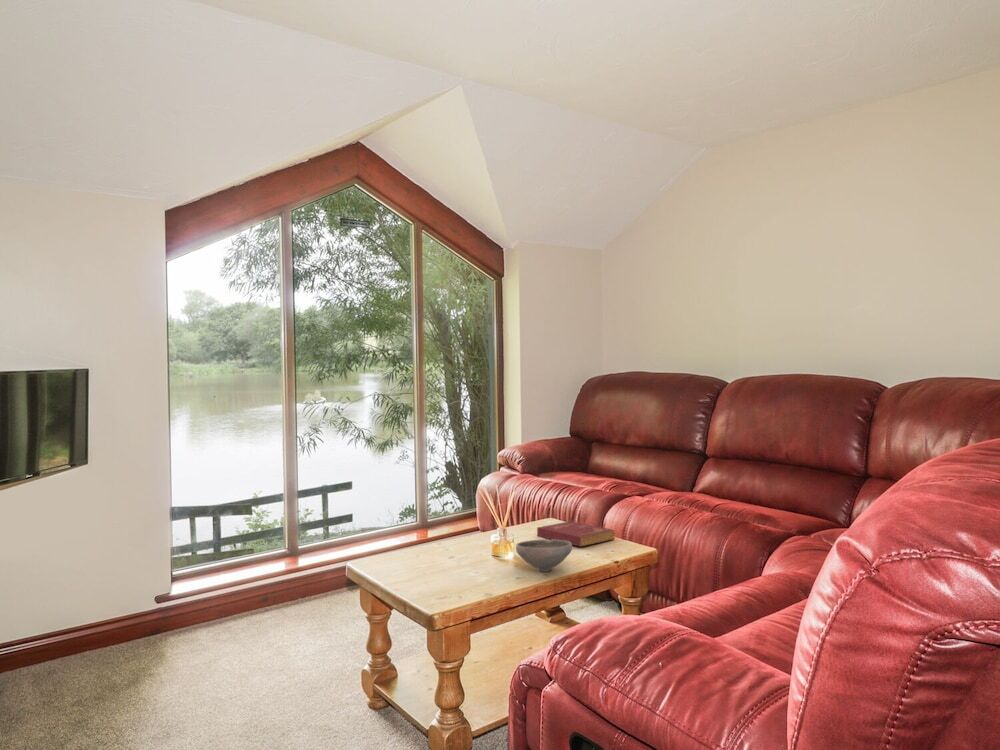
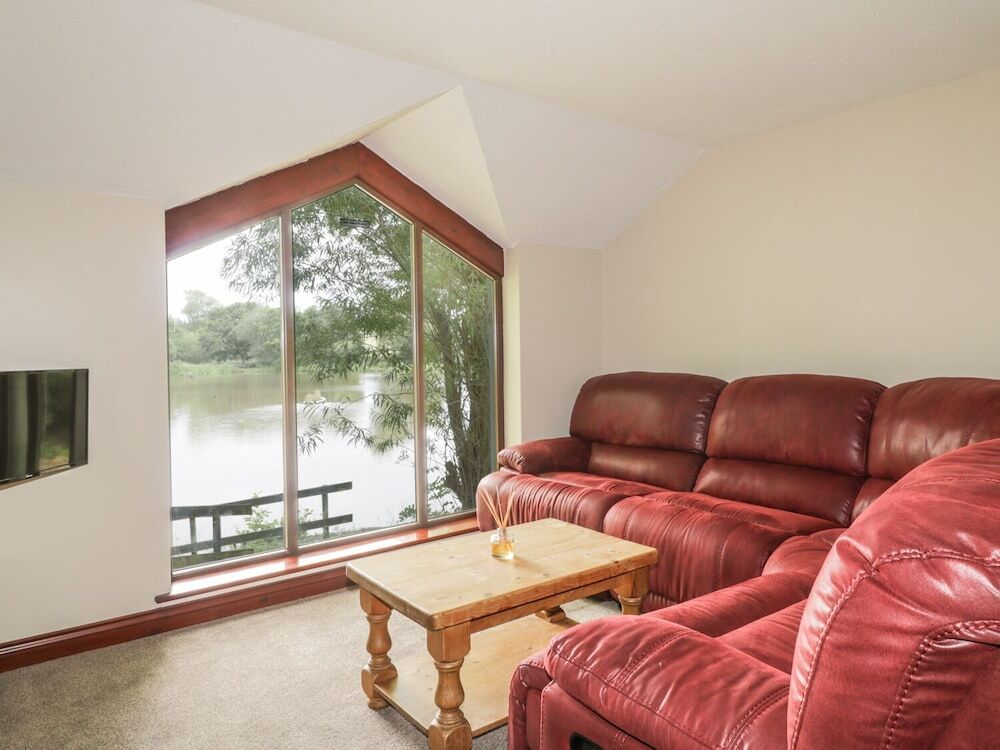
- bowl [515,539,573,573]
- book [536,520,615,548]
